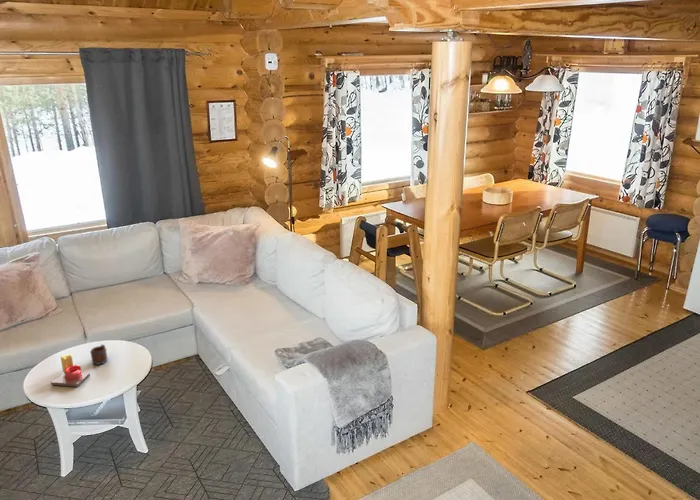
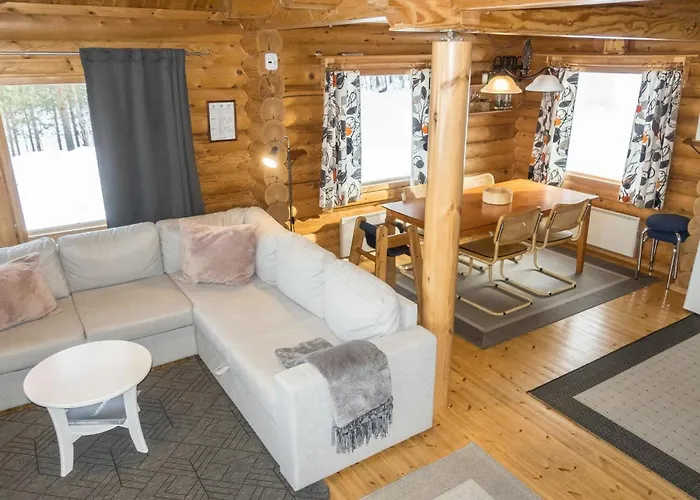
- candle [50,353,91,388]
- mug [89,344,109,366]
